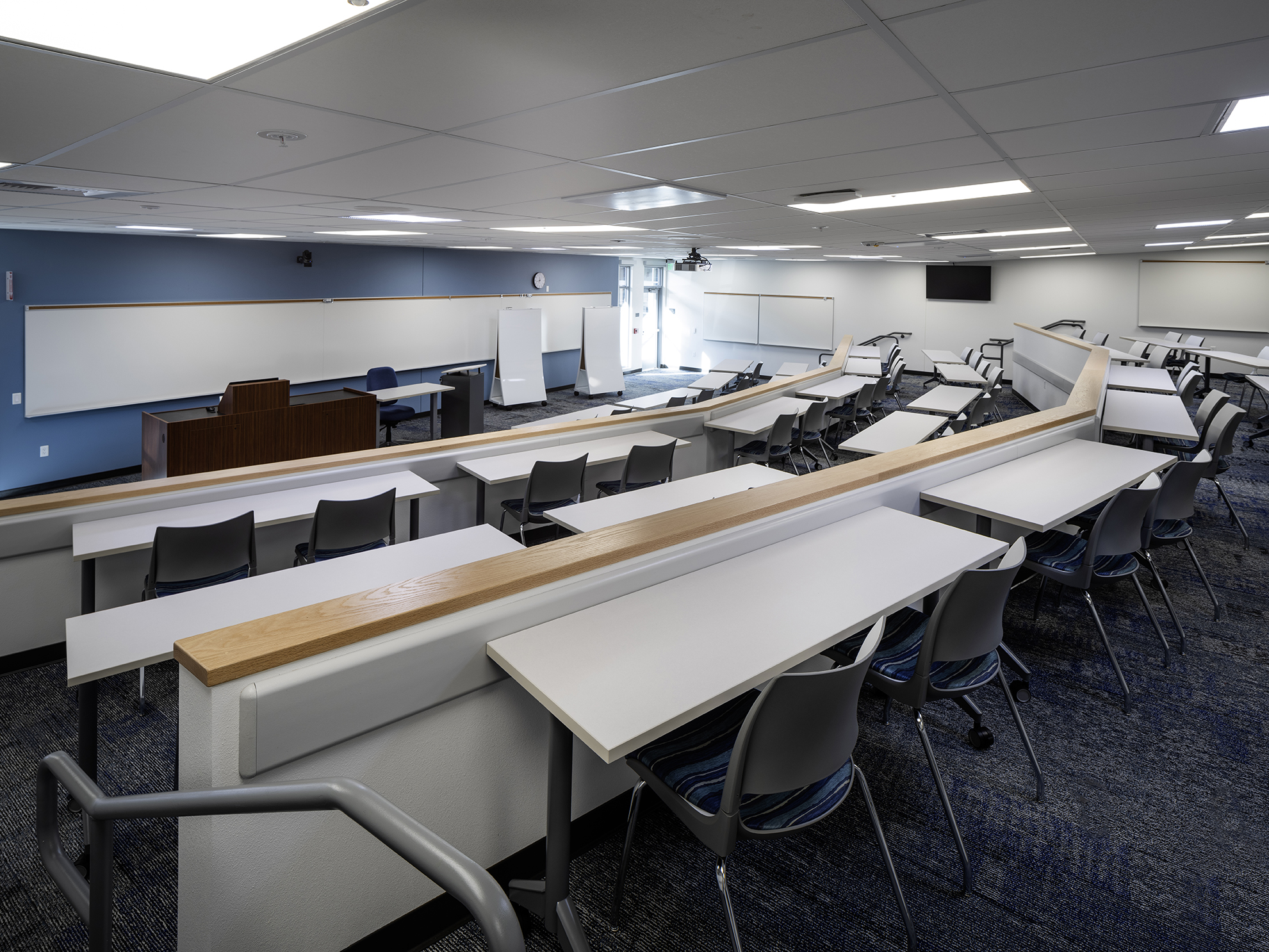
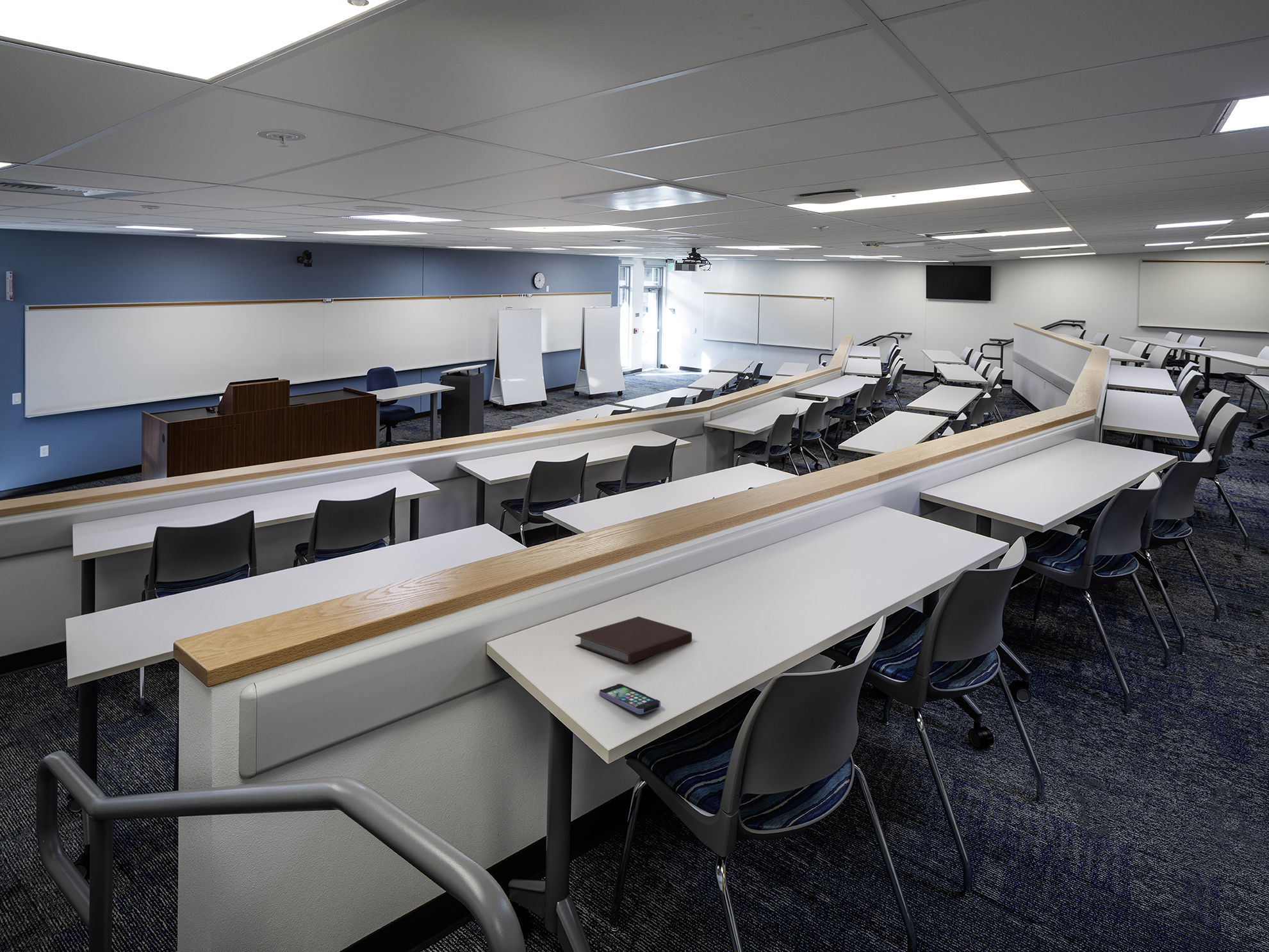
+ notebook [574,616,692,665]
+ smartphone [599,683,661,715]
